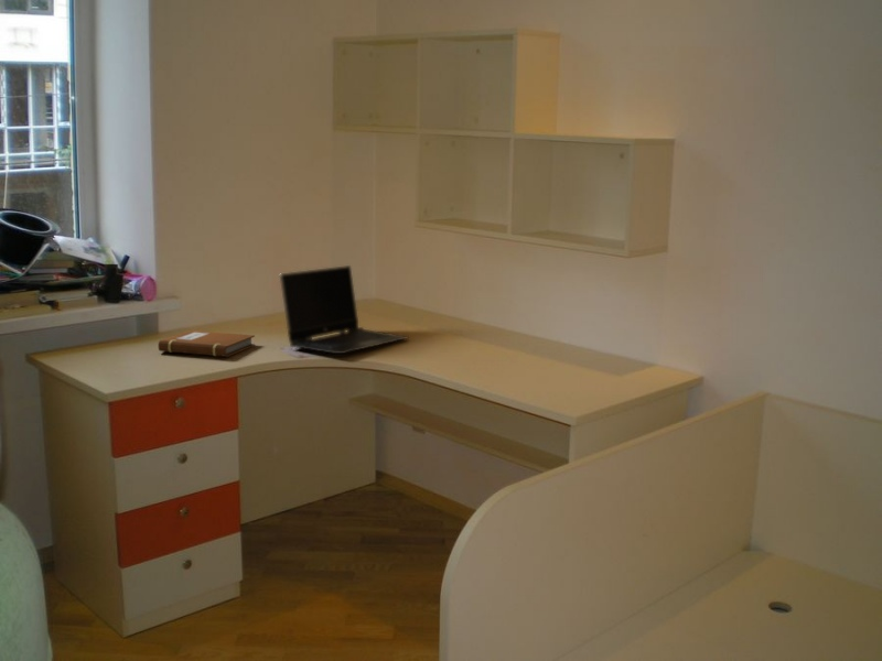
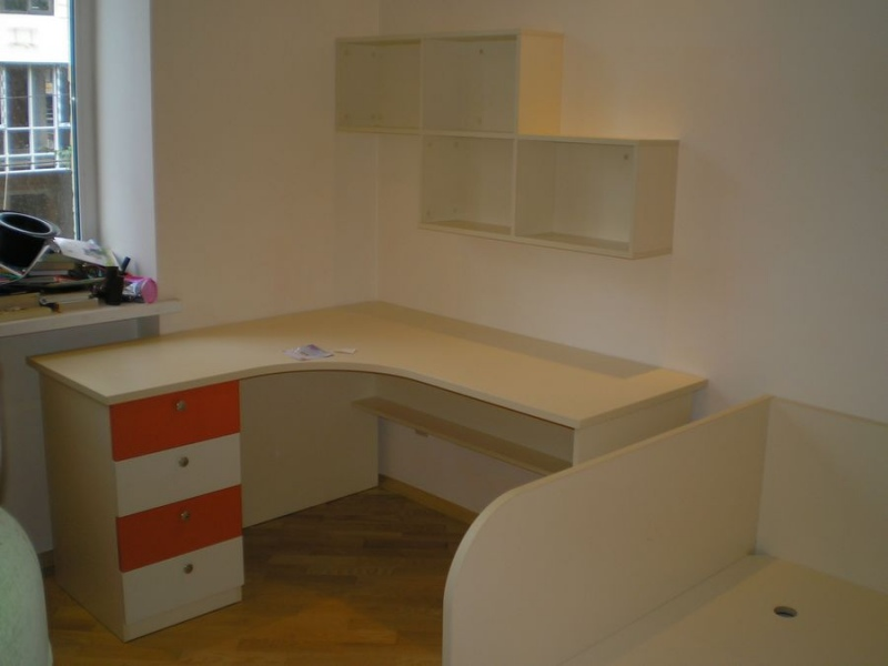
- notebook [158,329,256,358]
- laptop computer [279,264,409,355]
